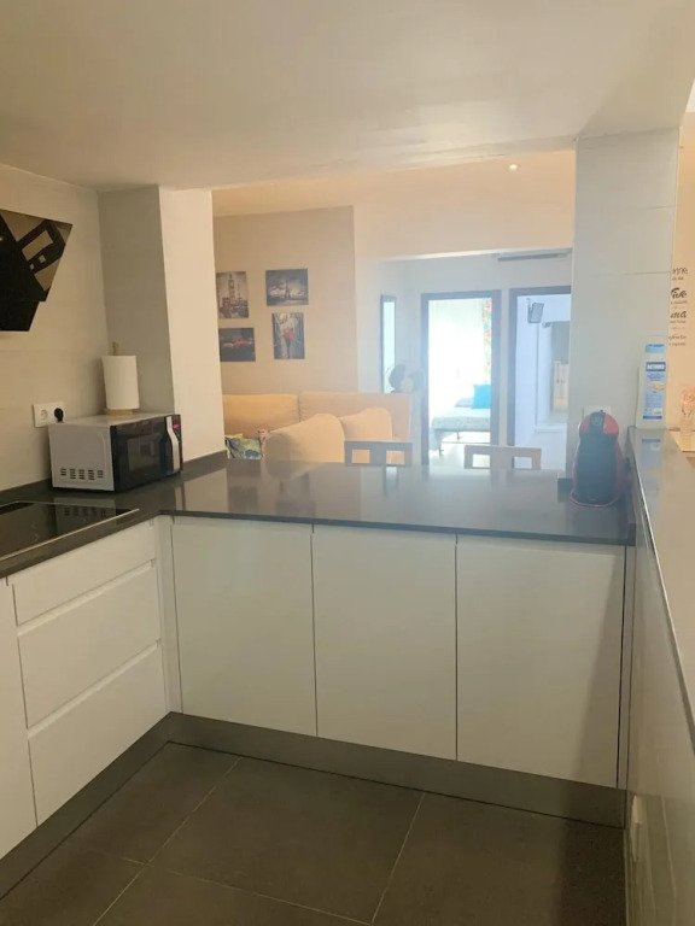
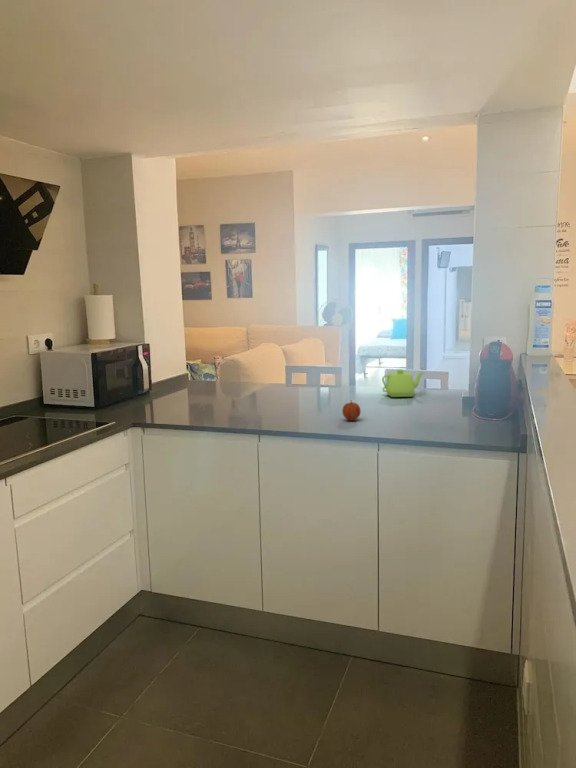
+ fruit [341,400,361,422]
+ teapot [381,368,425,398]
